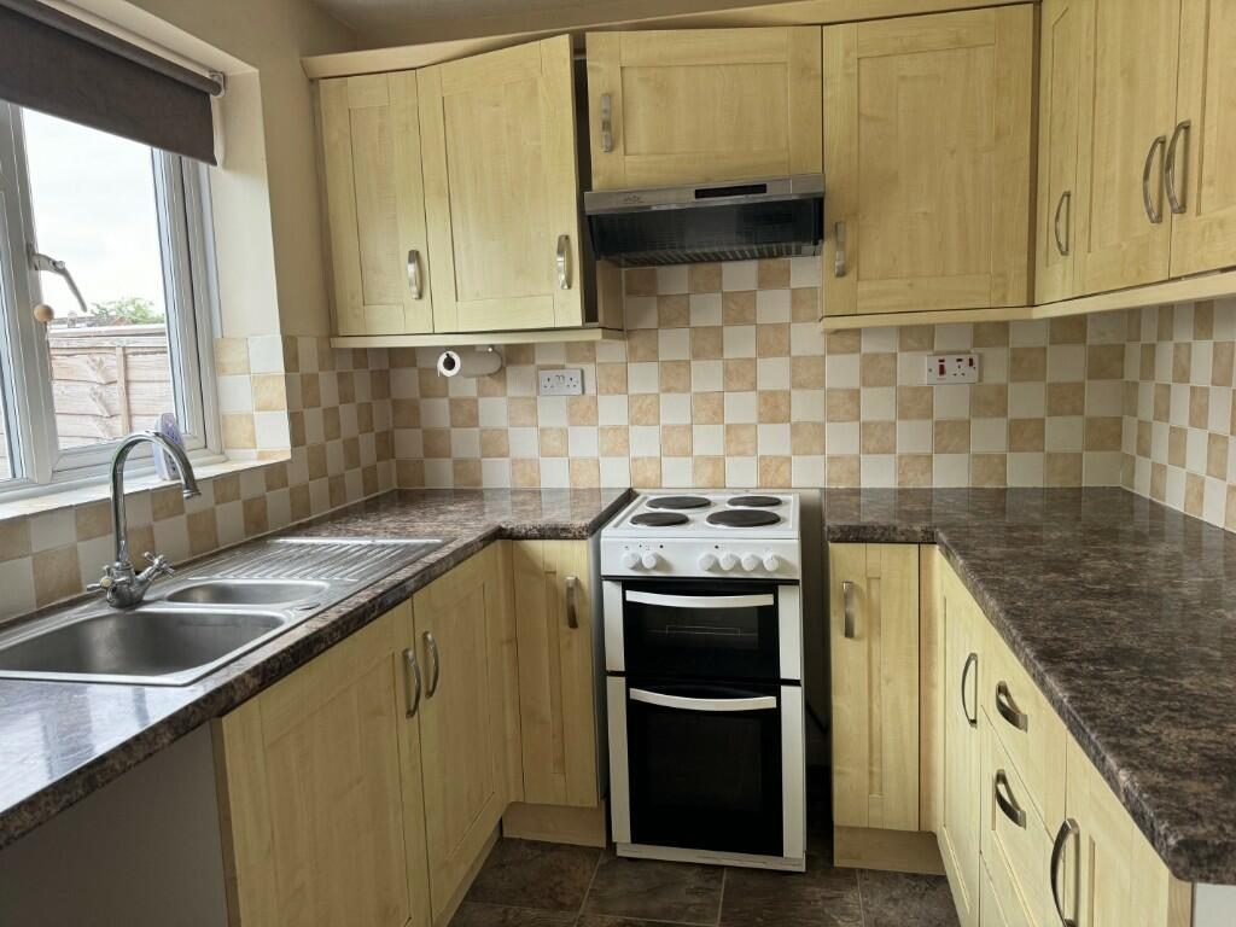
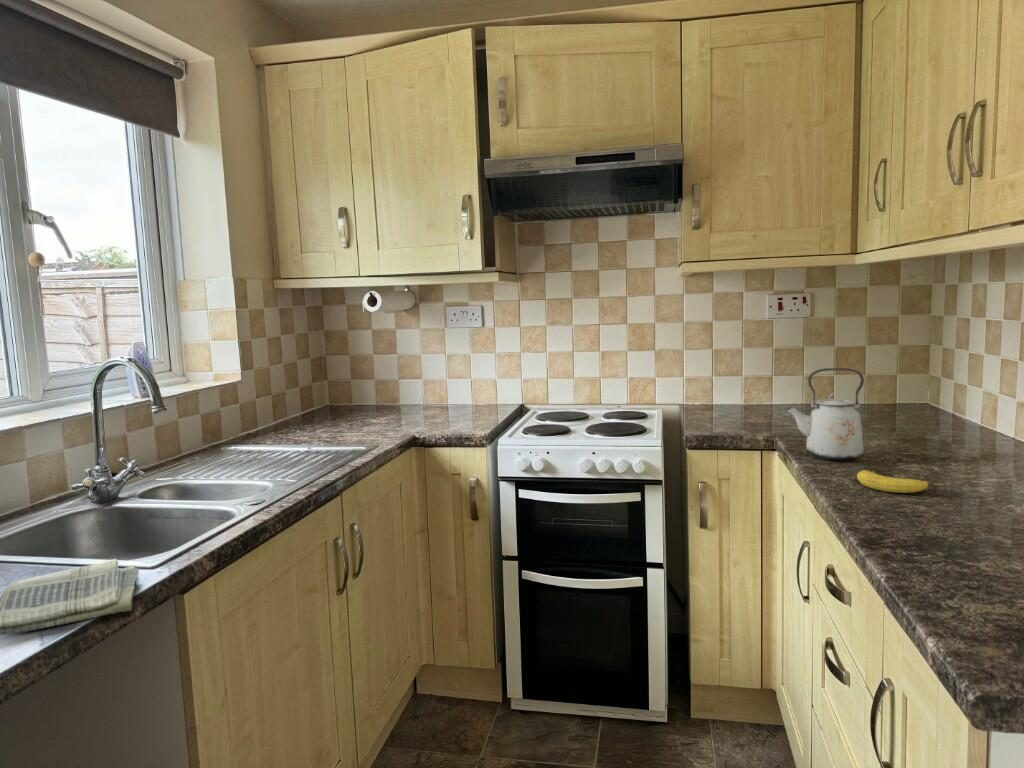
+ dish towel [0,558,140,636]
+ kettle [785,367,865,461]
+ fruit [856,469,929,494]
